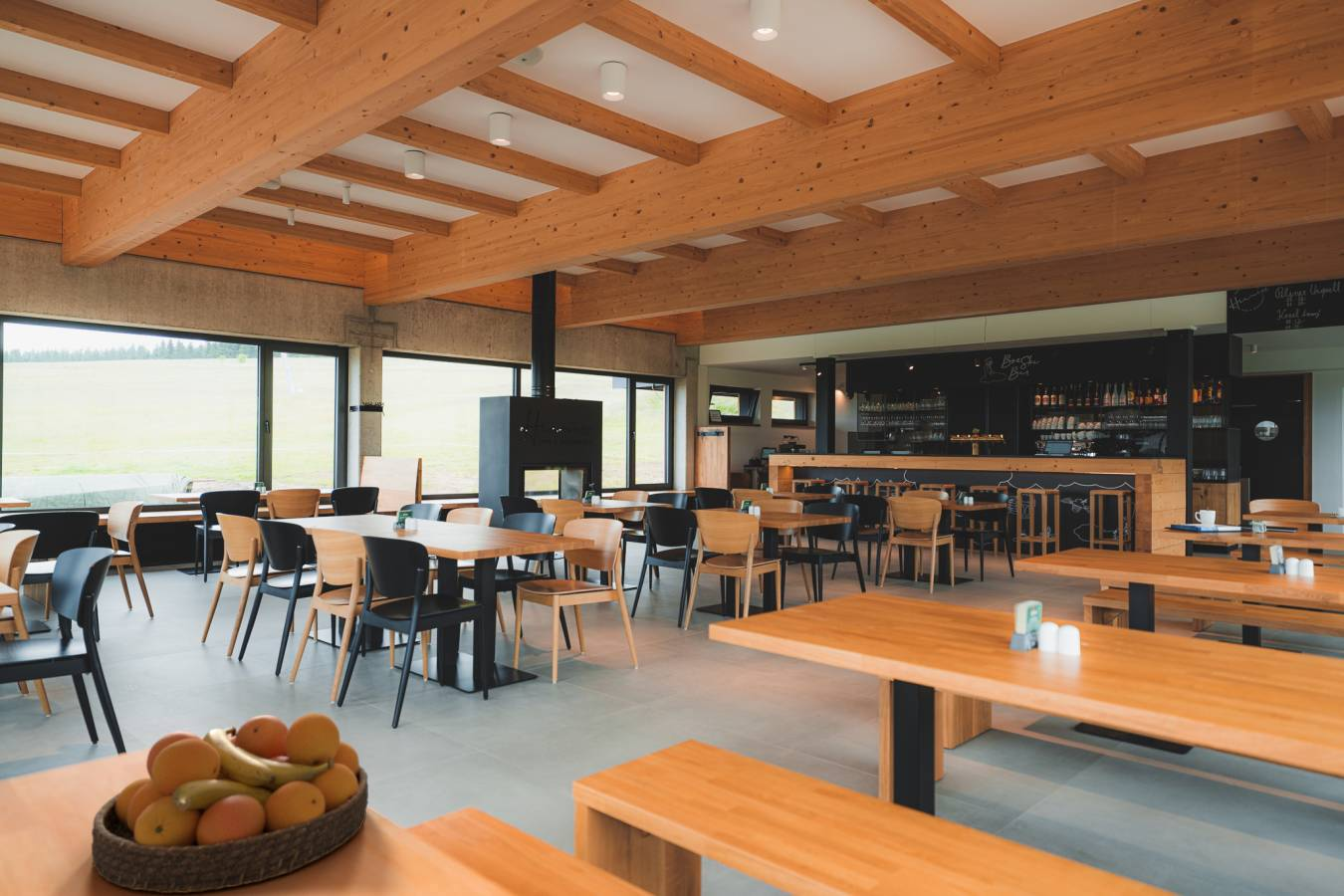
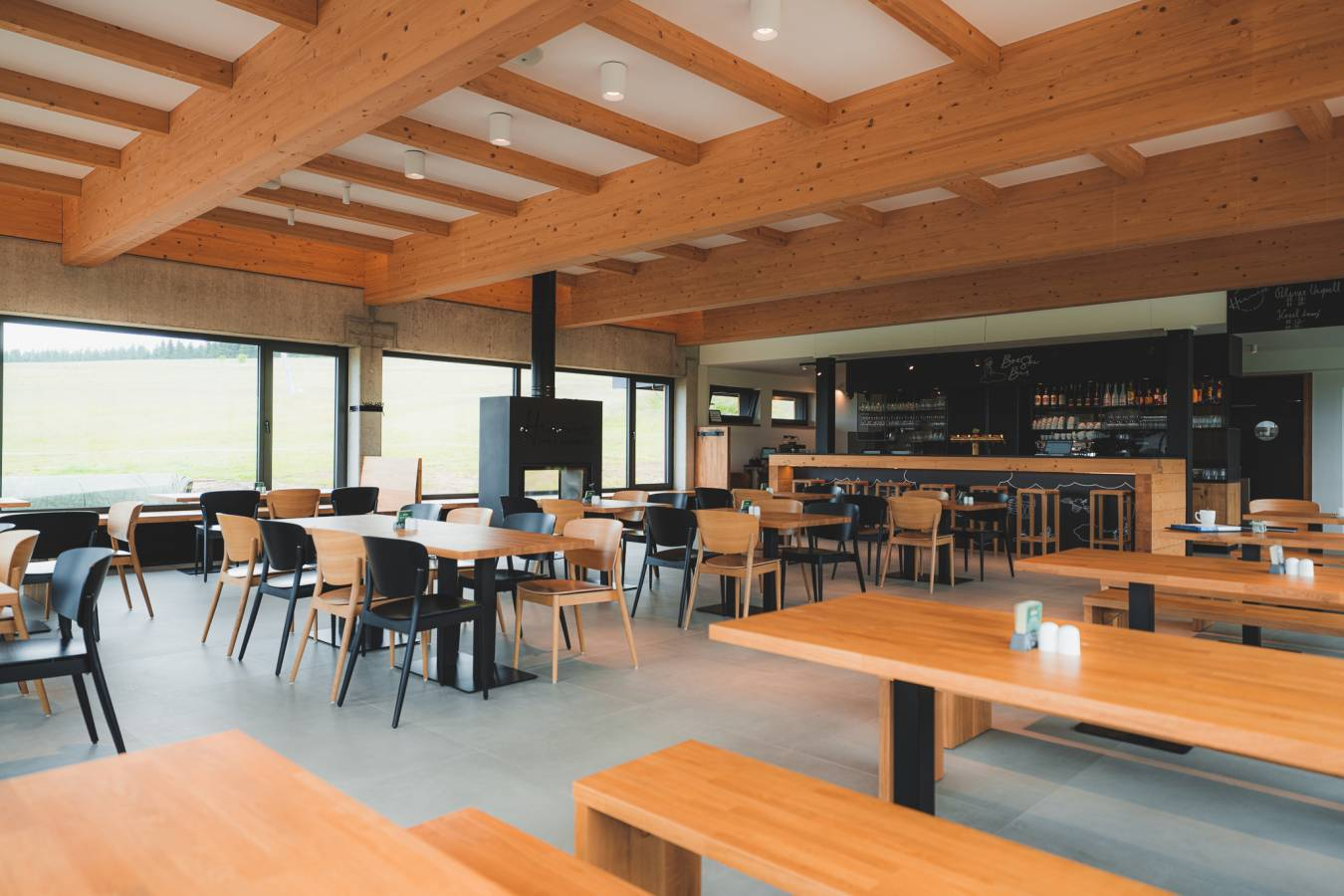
- fruit bowl [91,712,369,894]
